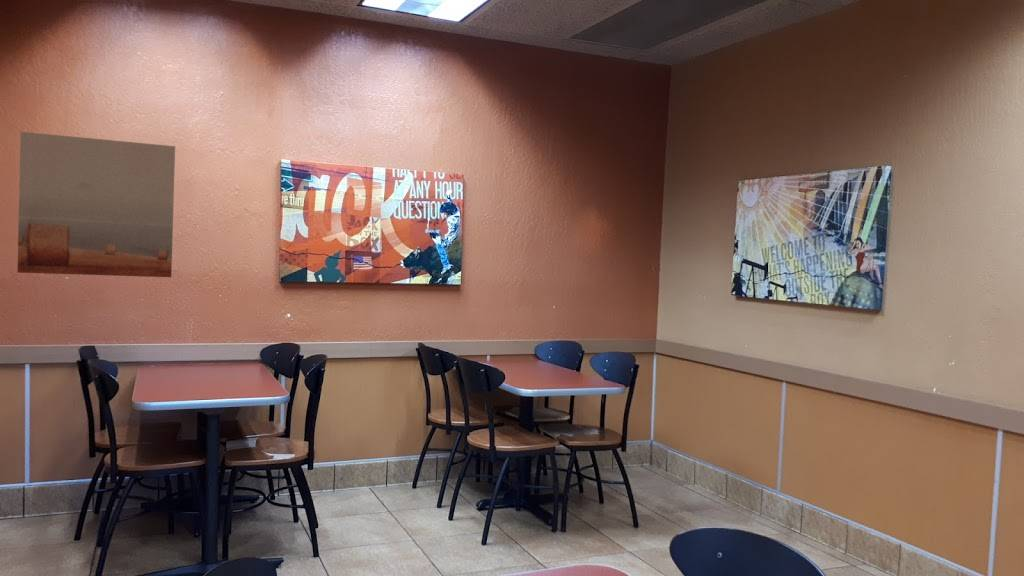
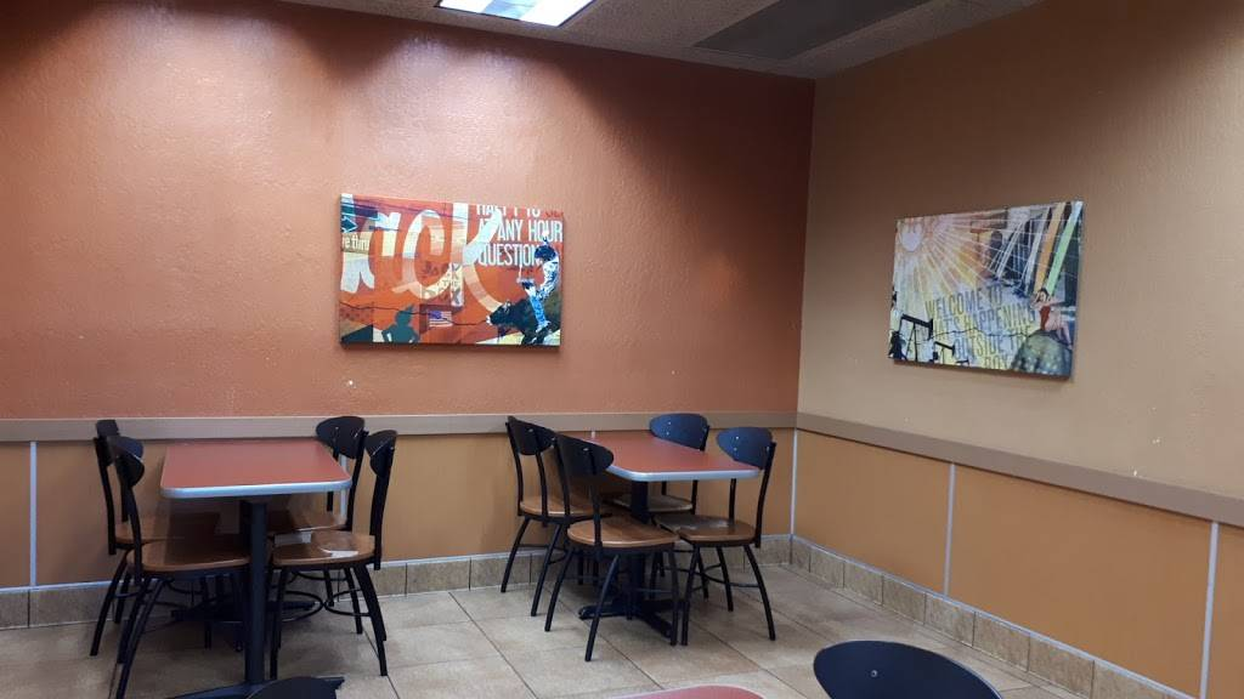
- wall art [16,131,176,278]
